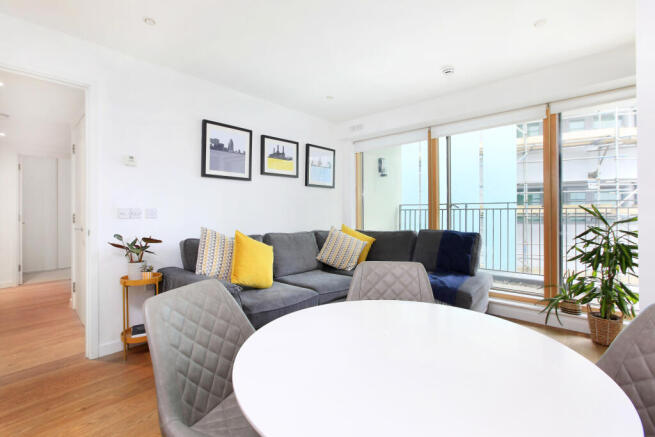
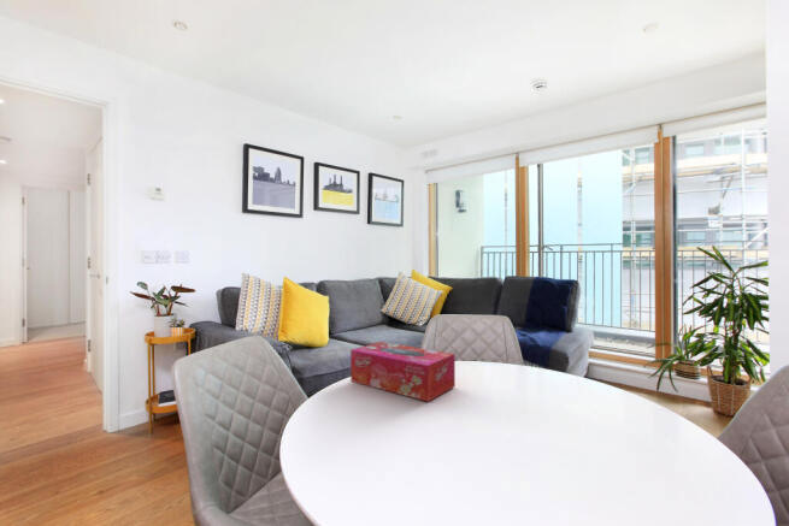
+ tissue box [349,341,457,403]
